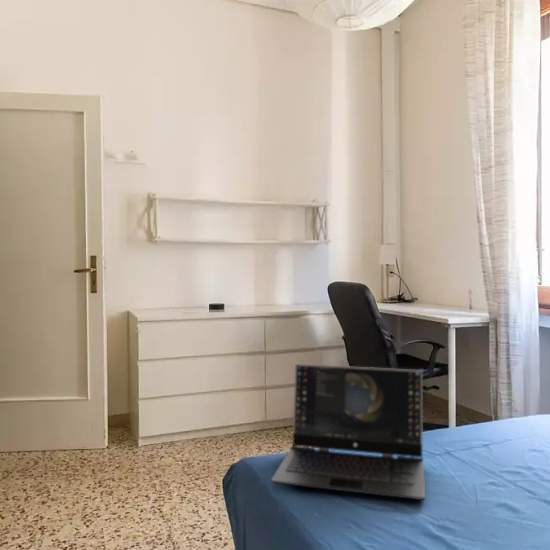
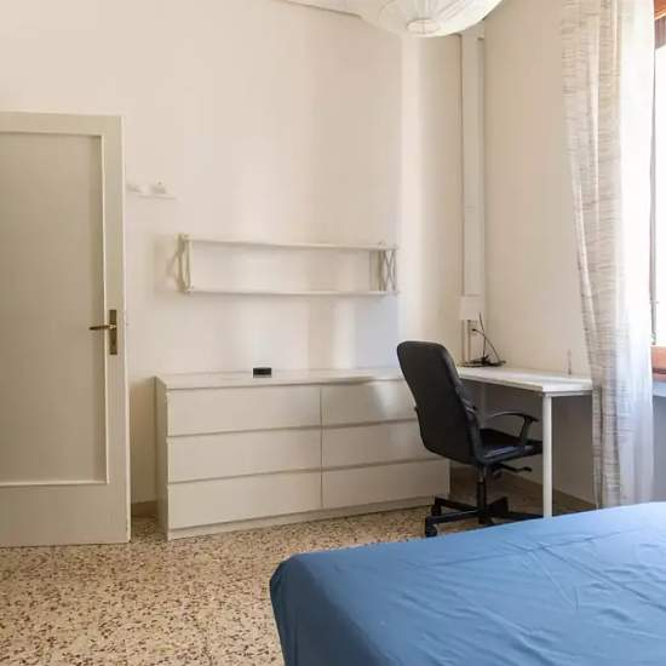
- laptop [270,363,426,501]
